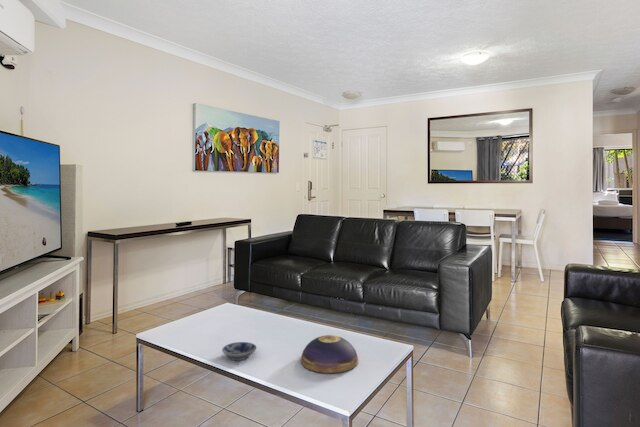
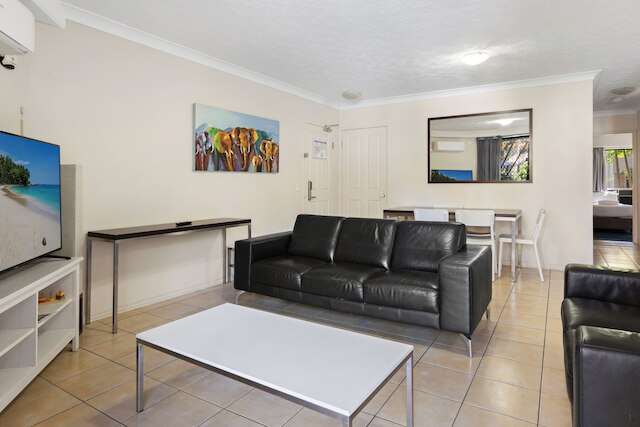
- bowl [221,341,258,361]
- decorative bowl [300,334,359,374]
